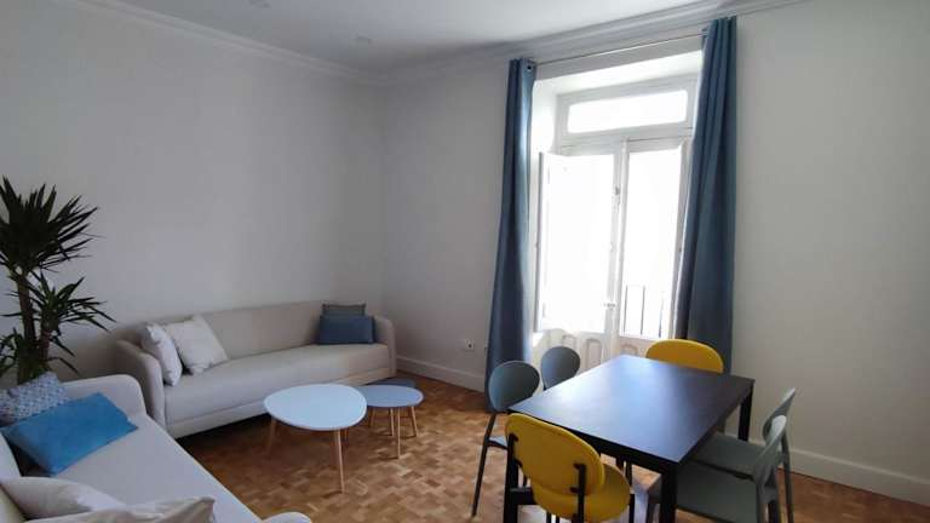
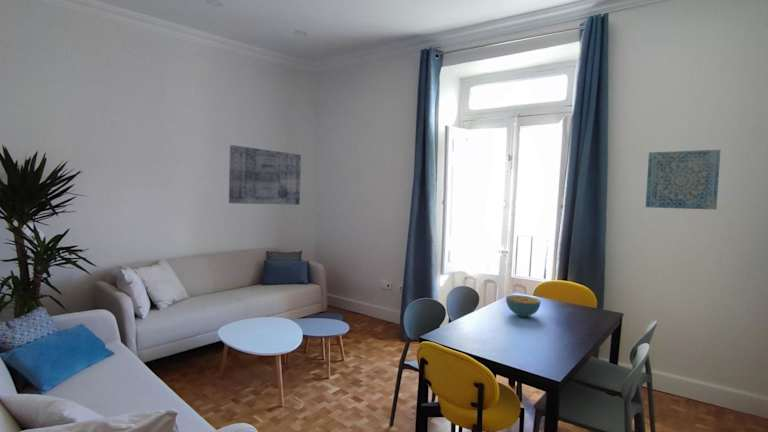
+ wall art [228,144,302,206]
+ wall art [645,149,721,211]
+ cereal bowl [505,294,542,318]
